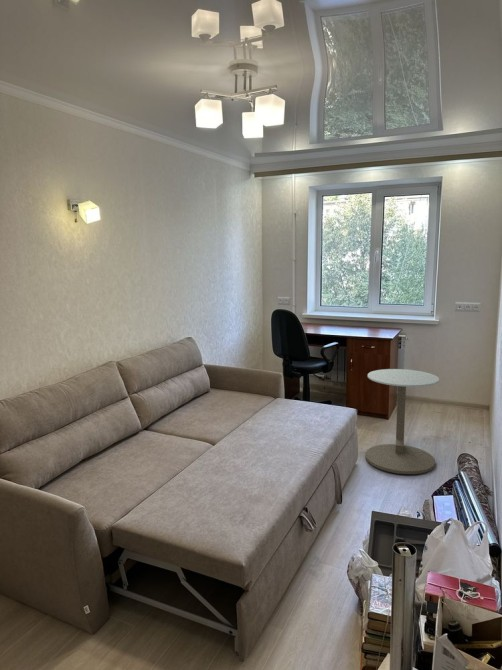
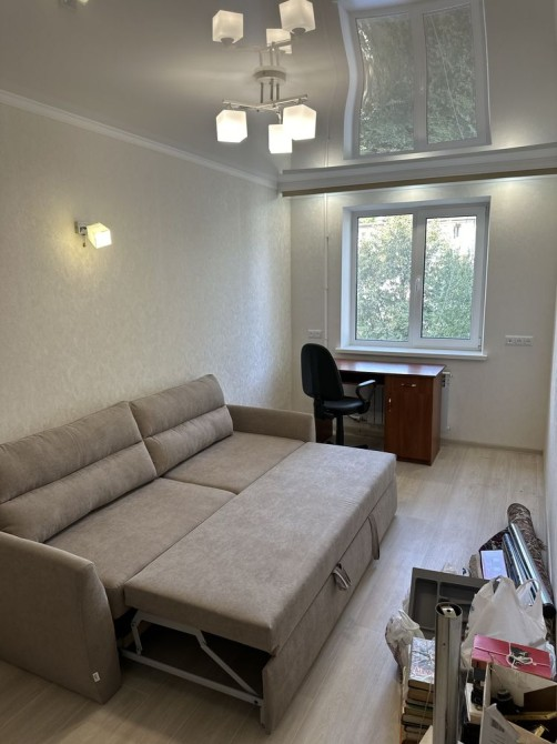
- side table [364,368,440,475]
